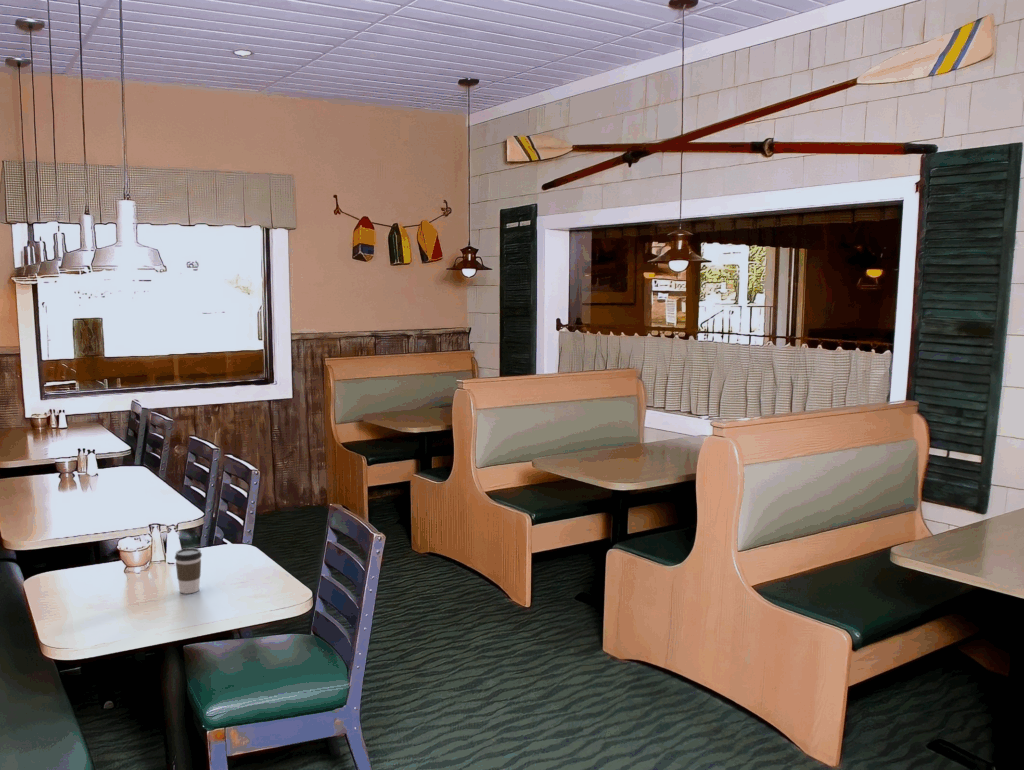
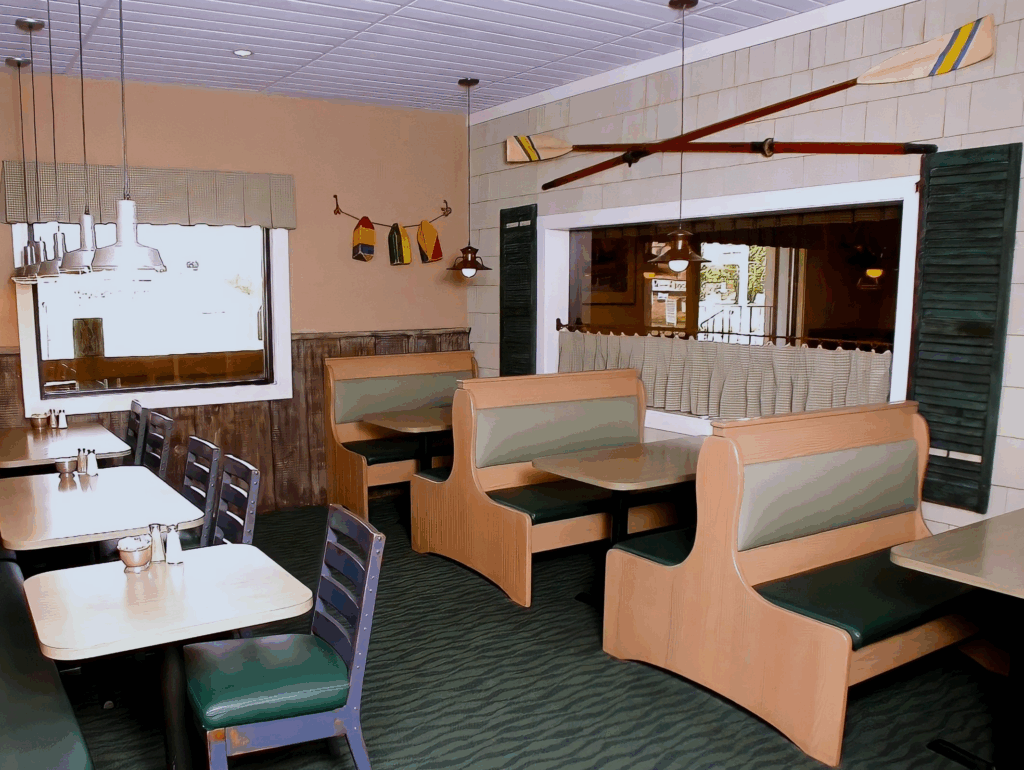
- coffee cup [174,547,203,595]
